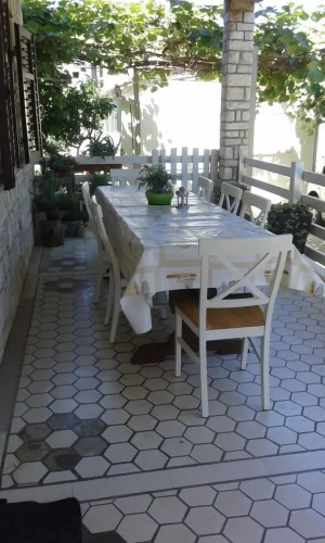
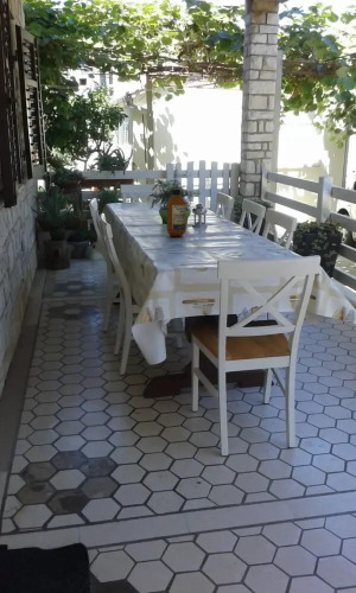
+ bottle [165,187,187,237]
